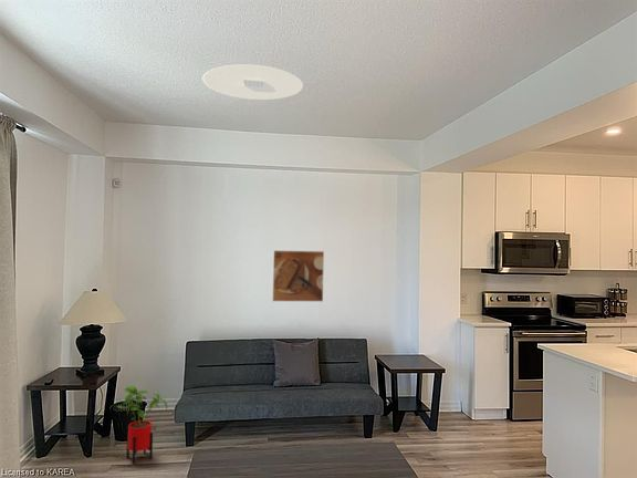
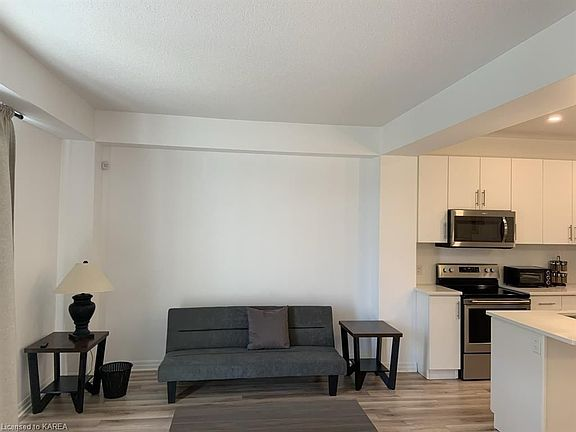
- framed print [271,249,325,302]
- ceiling light [201,63,304,101]
- house plant [113,384,168,465]
